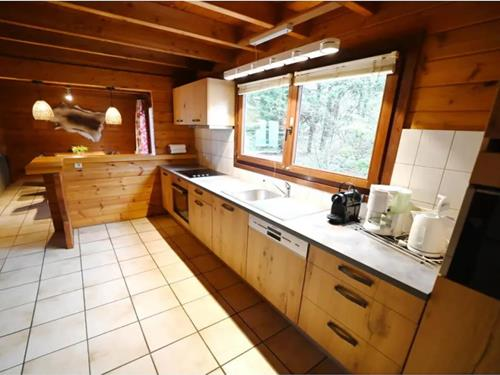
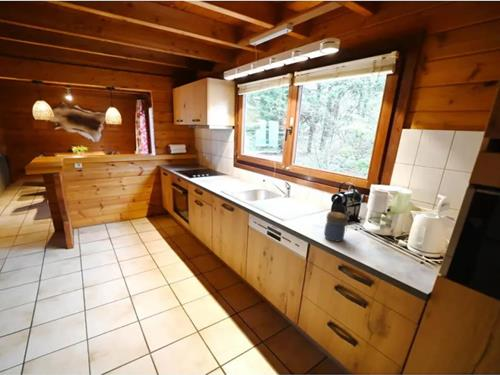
+ jar [323,211,350,243]
